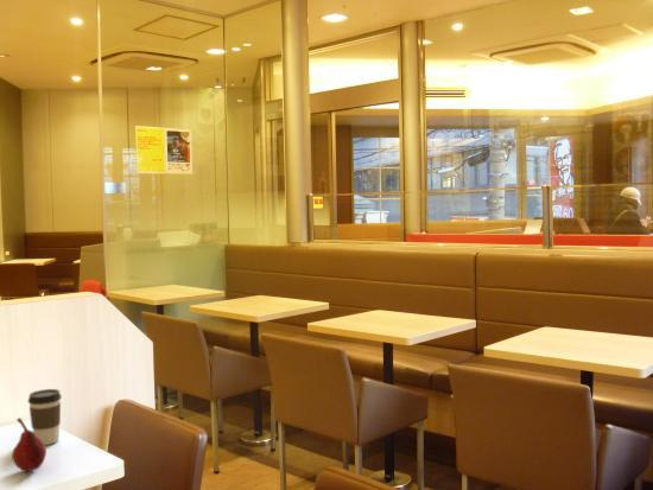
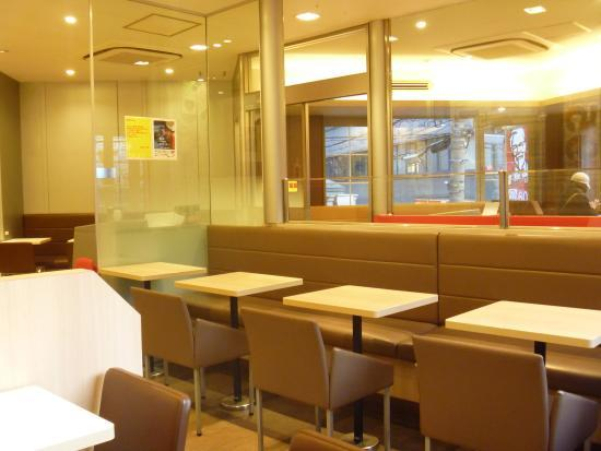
- fruit [11,416,47,473]
- coffee cup [27,388,63,446]
